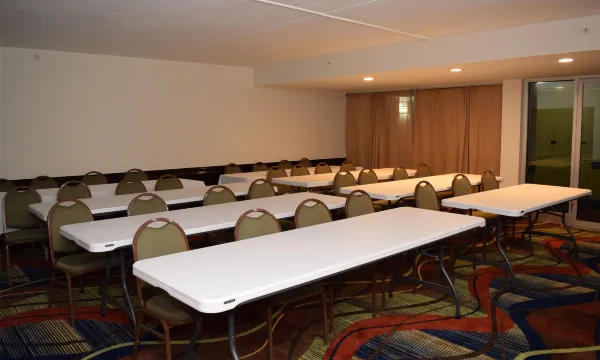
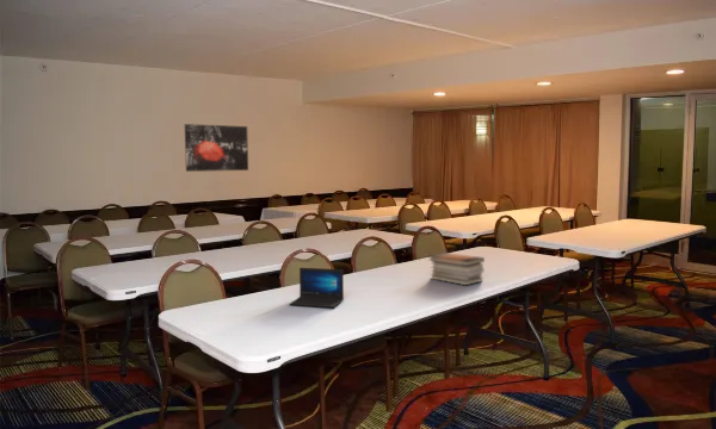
+ wall art [184,123,249,173]
+ laptop [289,267,345,309]
+ book stack [427,251,486,286]
